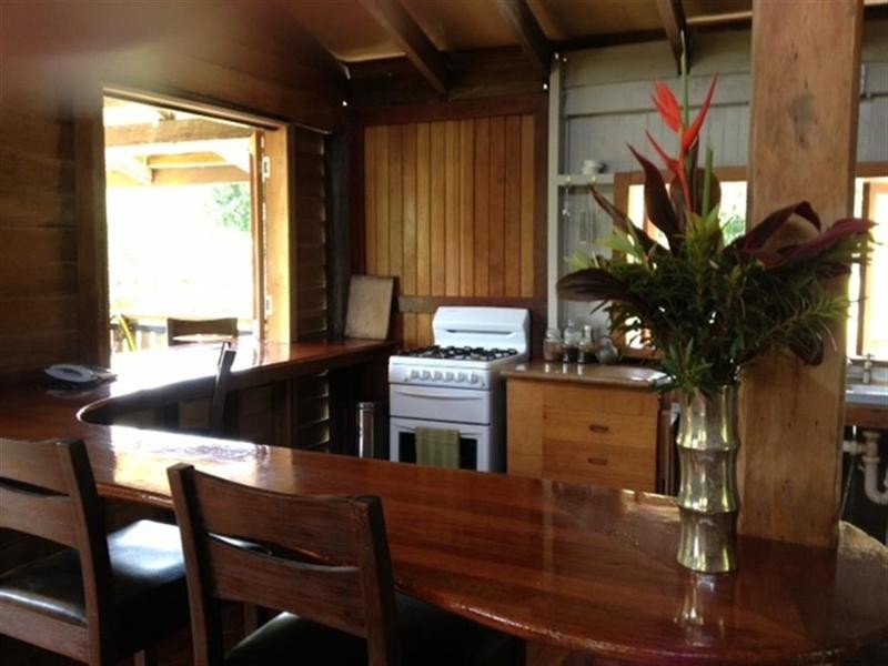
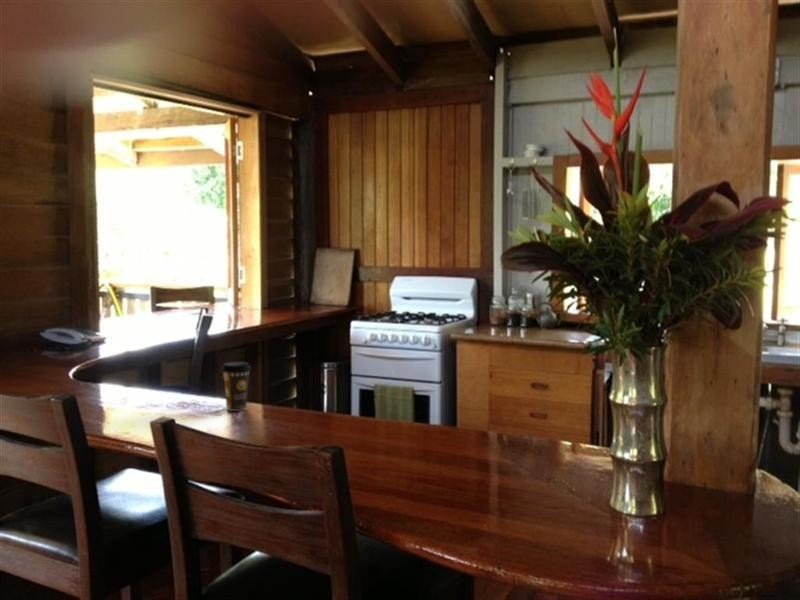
+ coffee cup [220,361,252,412]
